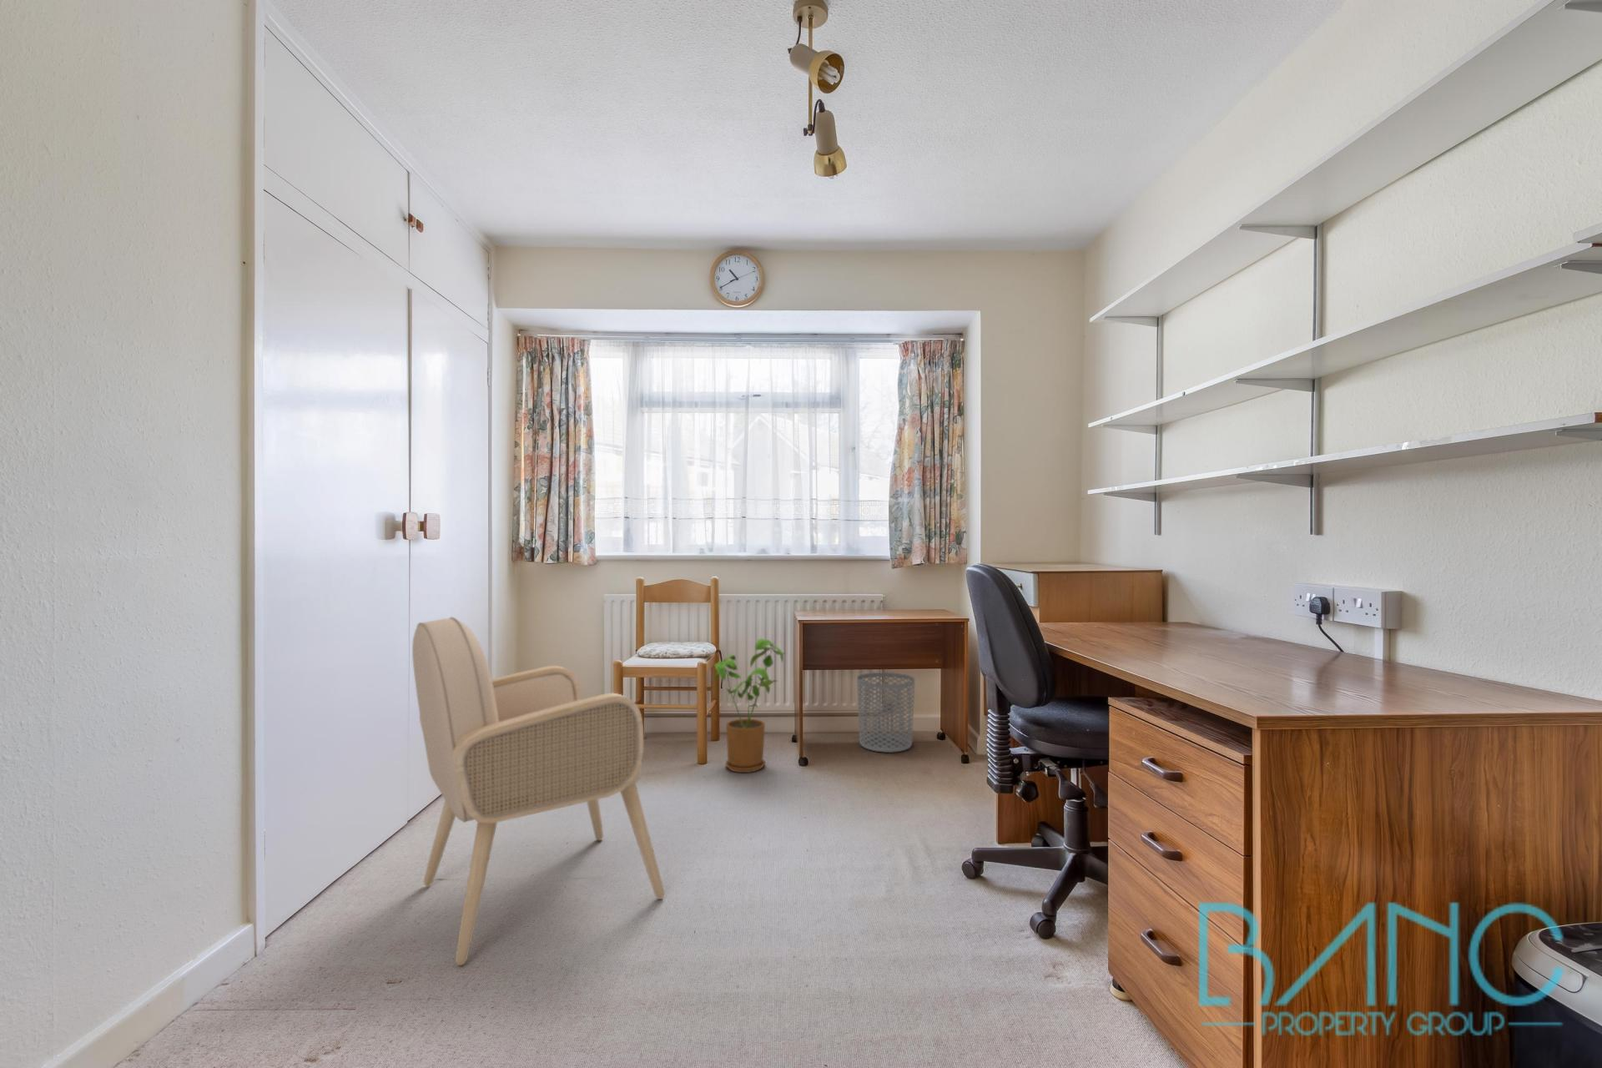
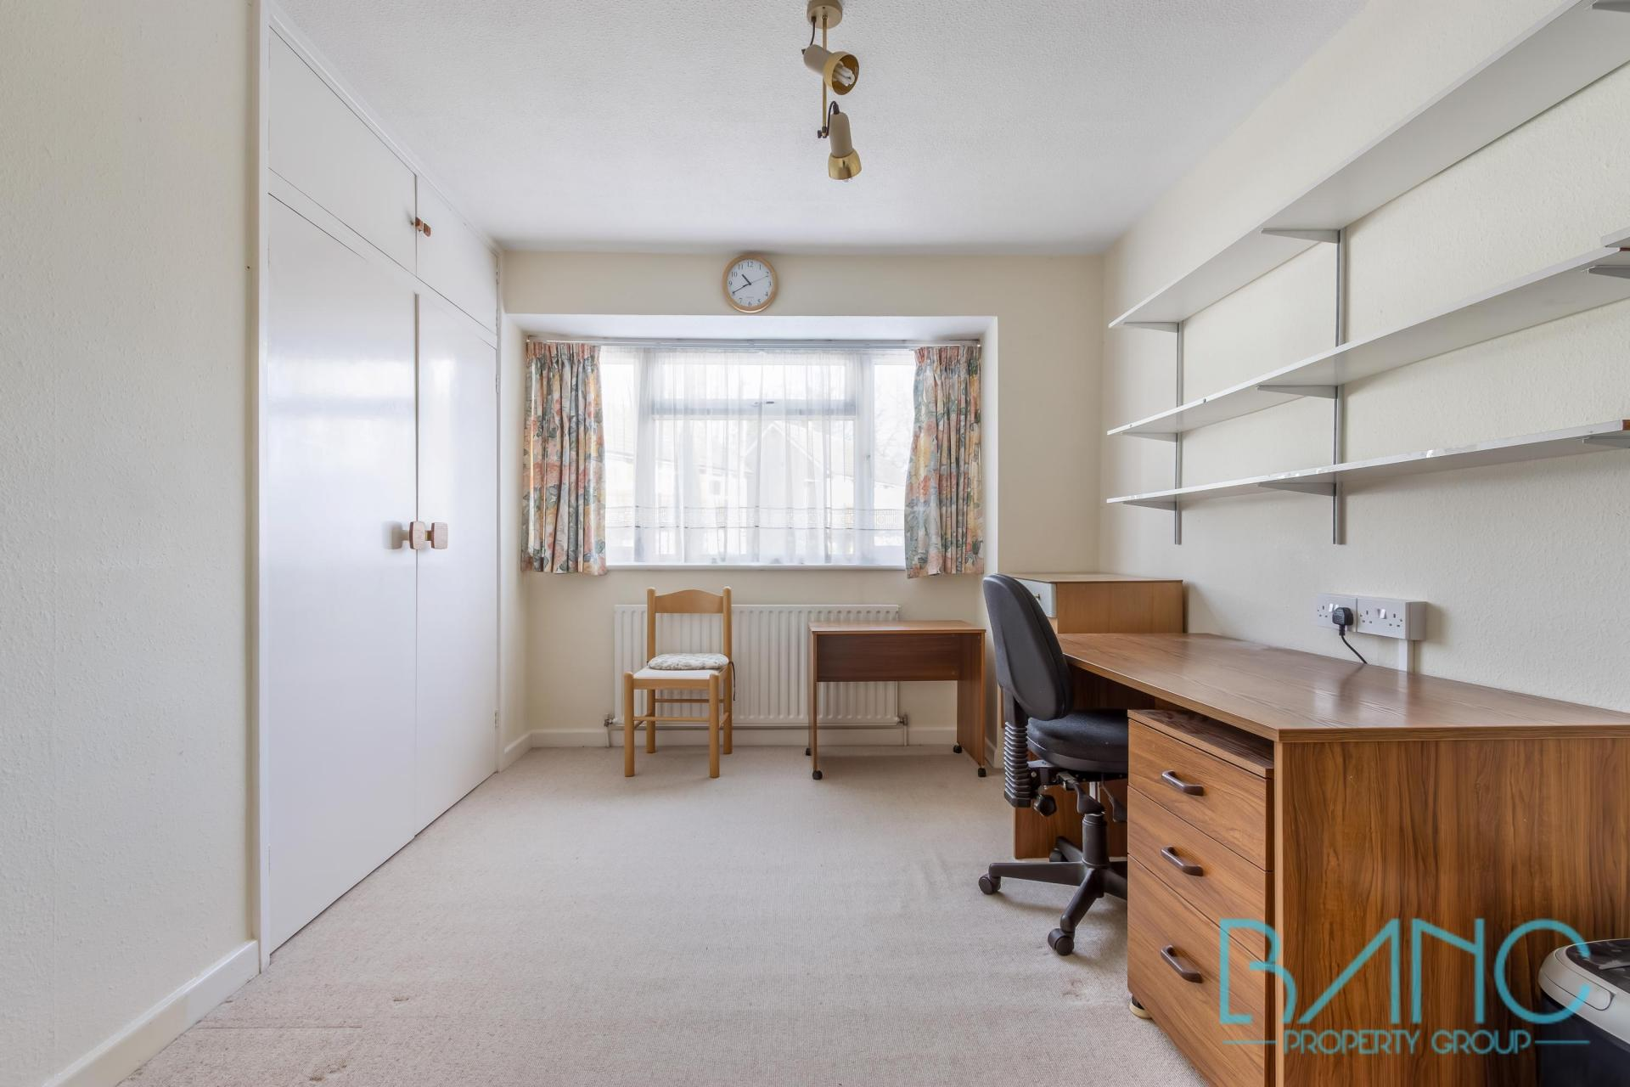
- armchair [411,616,665,967]
- house plant [713,638,788,774]
- waste bin [856,671,915,753]
